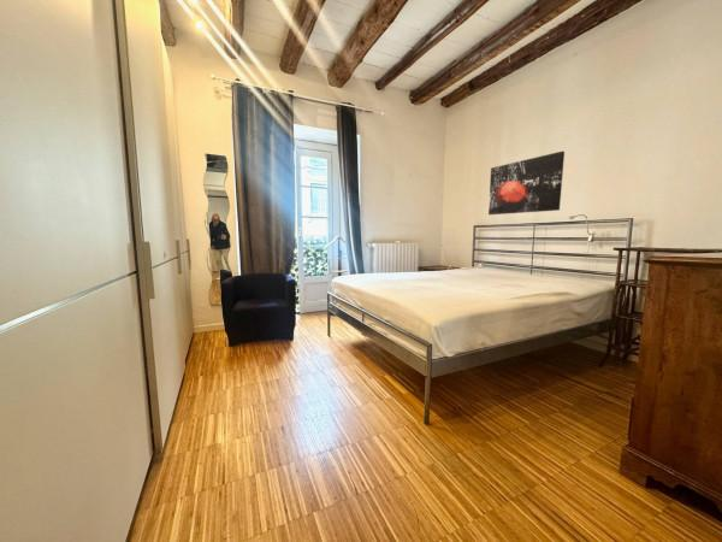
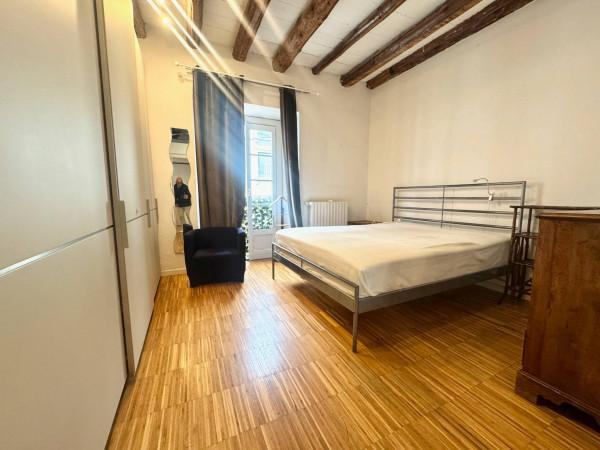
- wall art [487,149,566,216]
